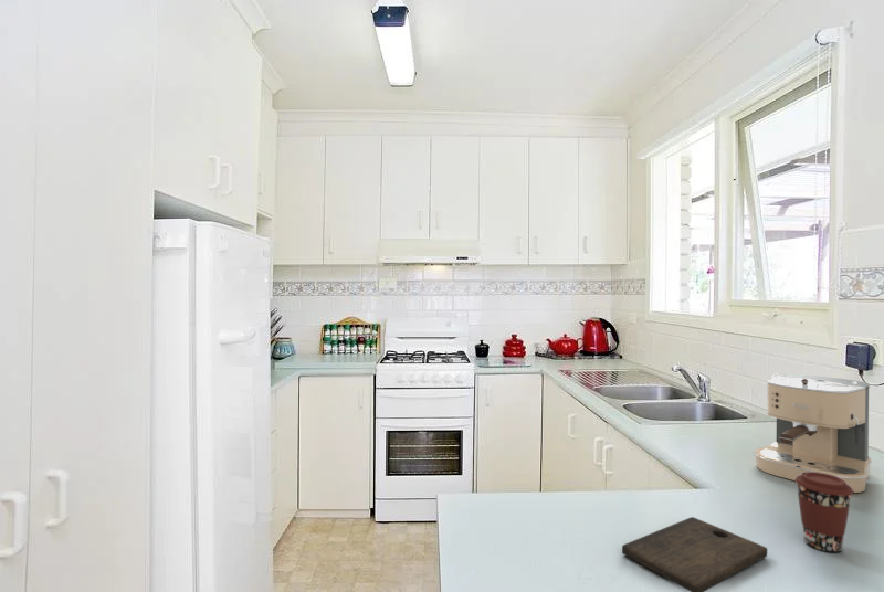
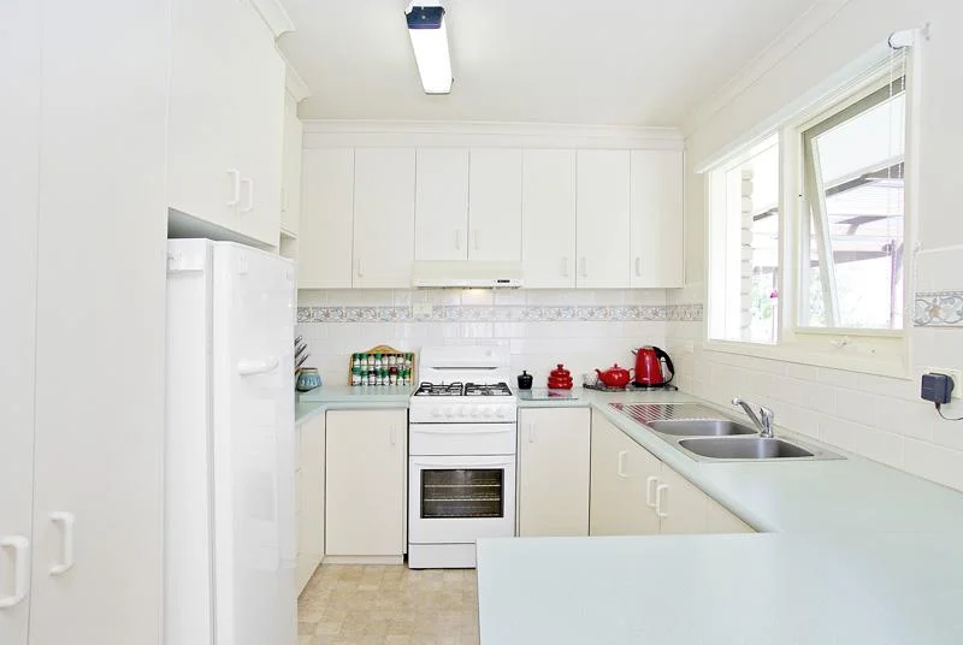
- coffee maker [754,372,873,494]
- cutting board [621,516,768,592]
- coffee cup [793,472,855,553]
